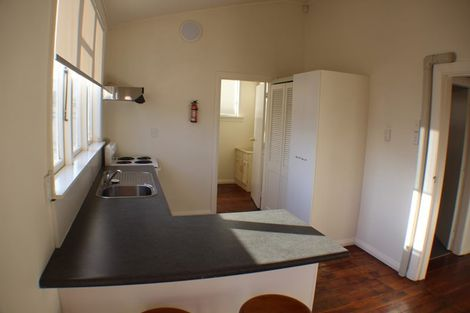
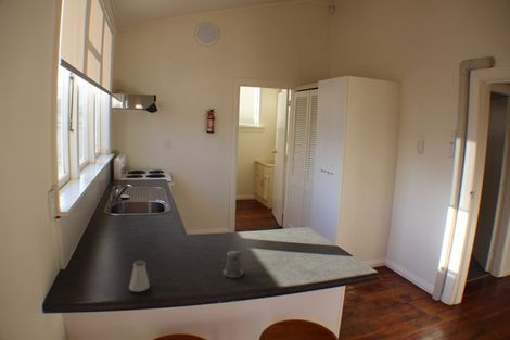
+ saltshaker [128,260,151,293]
+ pepper shaker [219,250,244,279]
